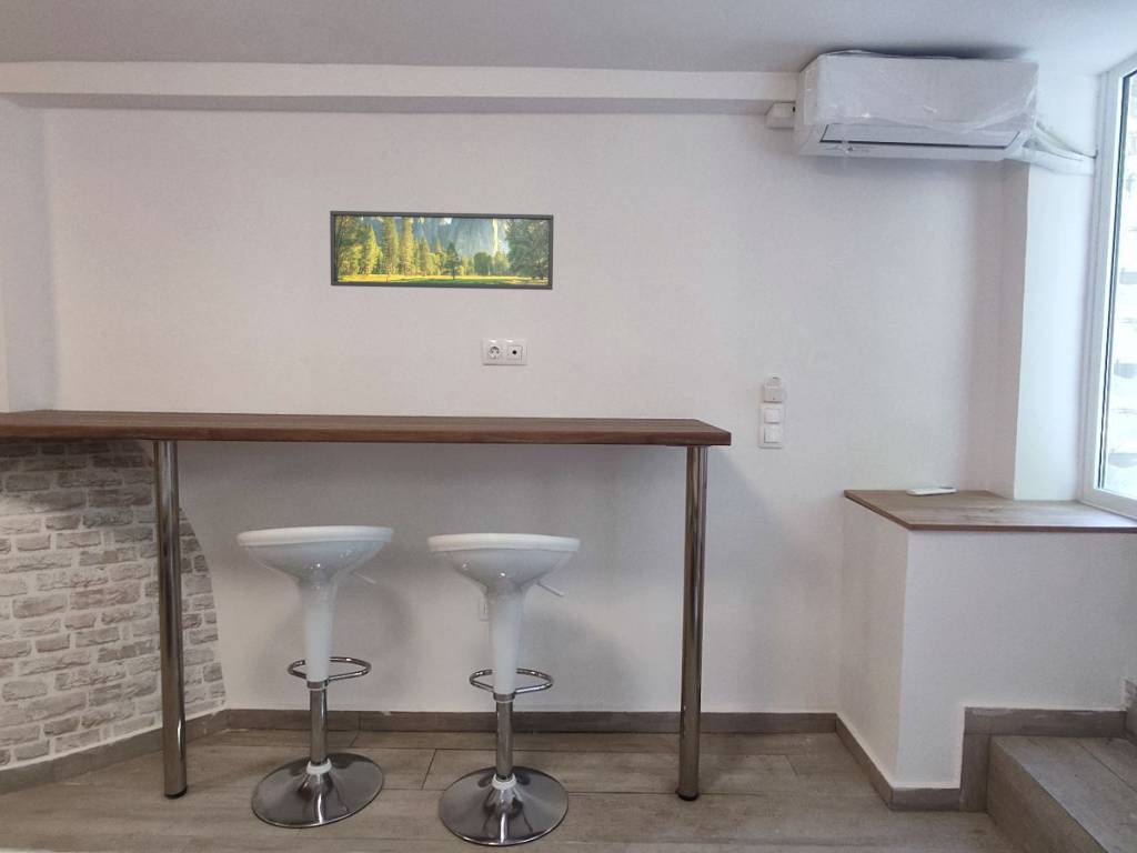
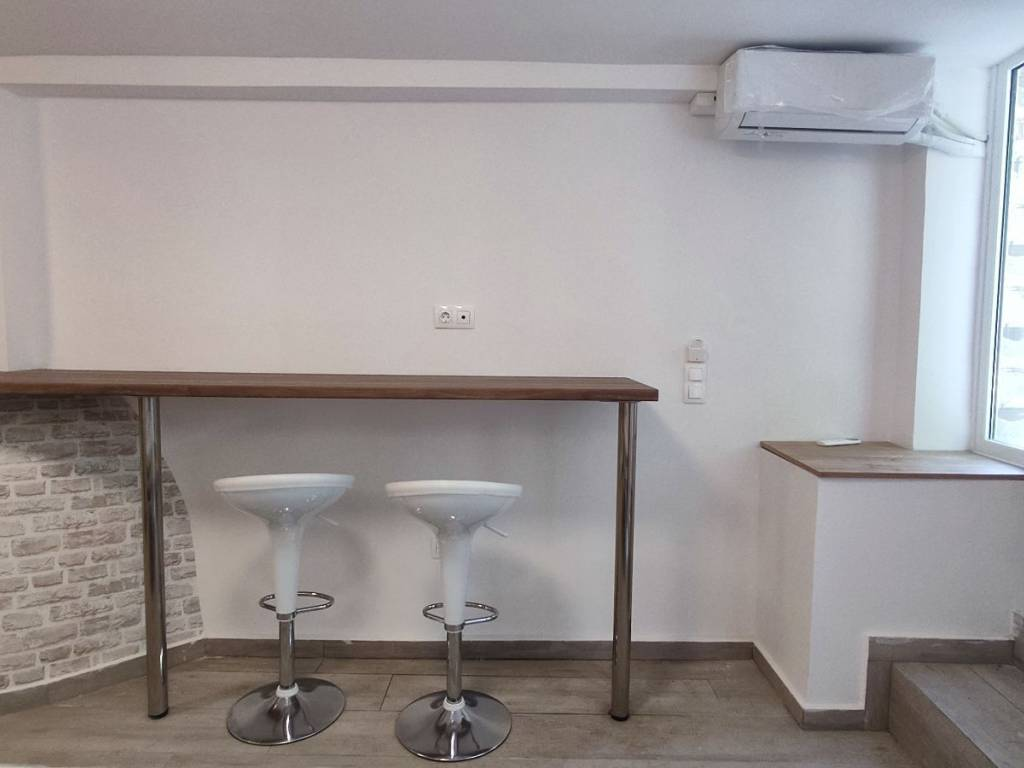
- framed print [329,210,555,291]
